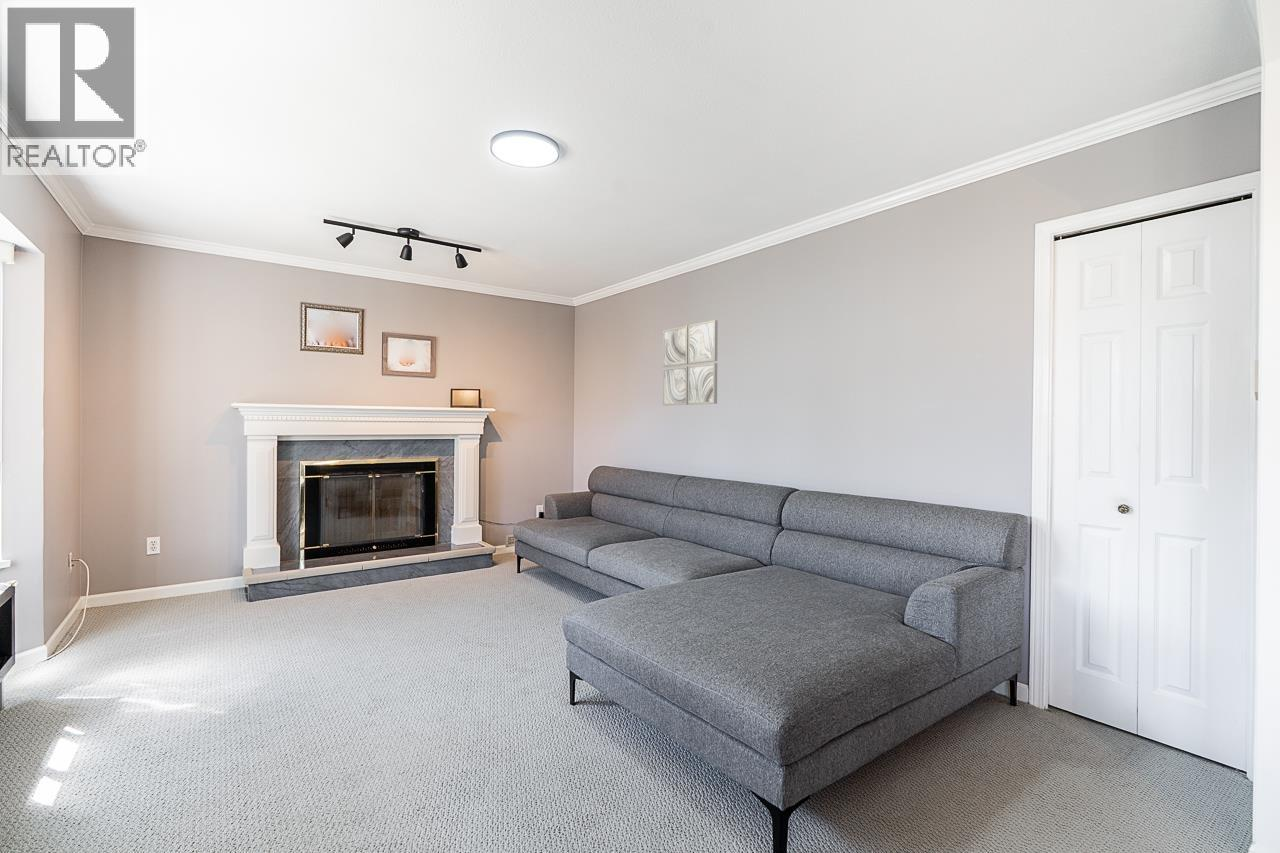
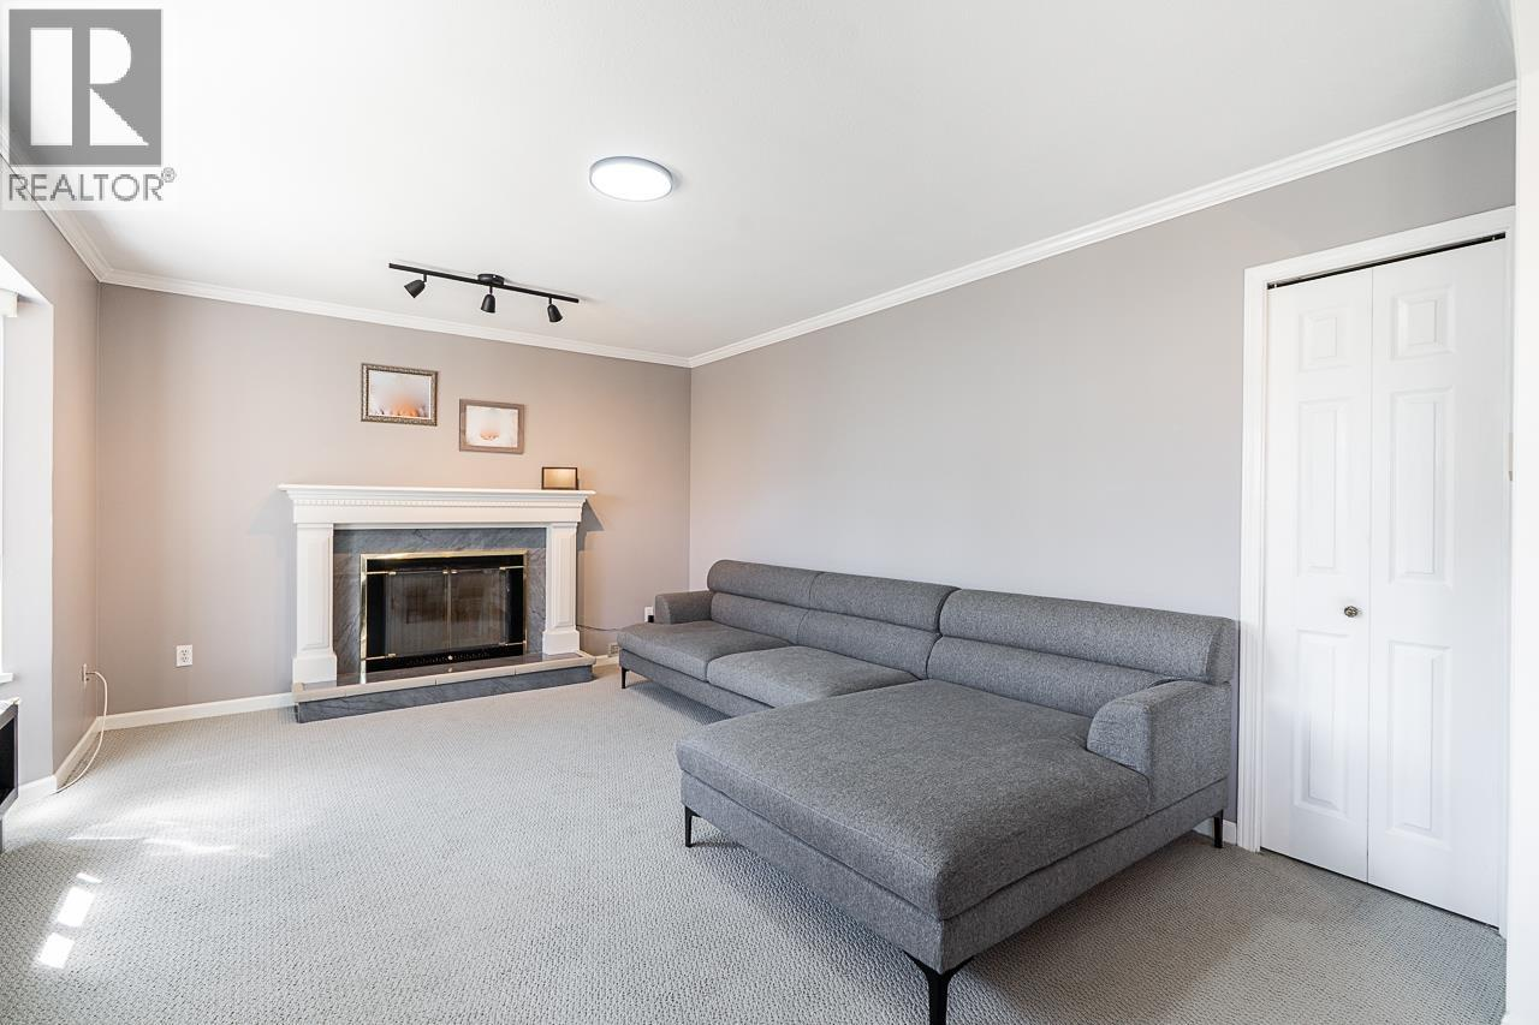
- wall art [662,319,719,406]
